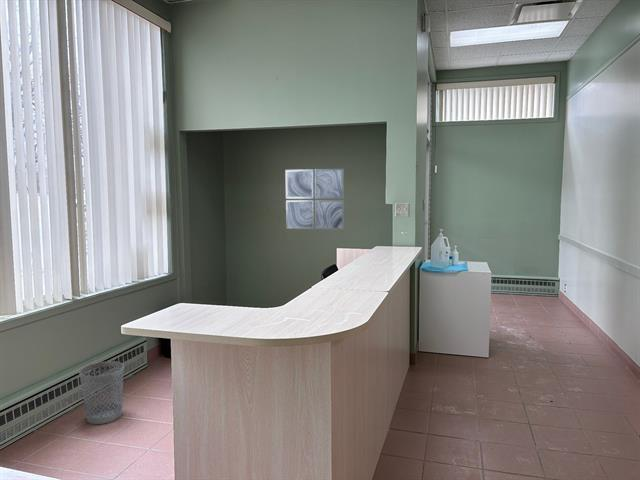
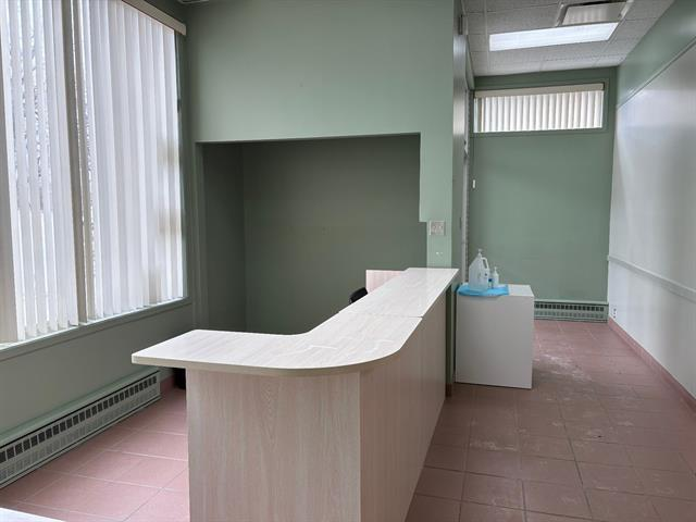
- wastebasket [78,361,125,425]
- wall art [285,168,345,230]
